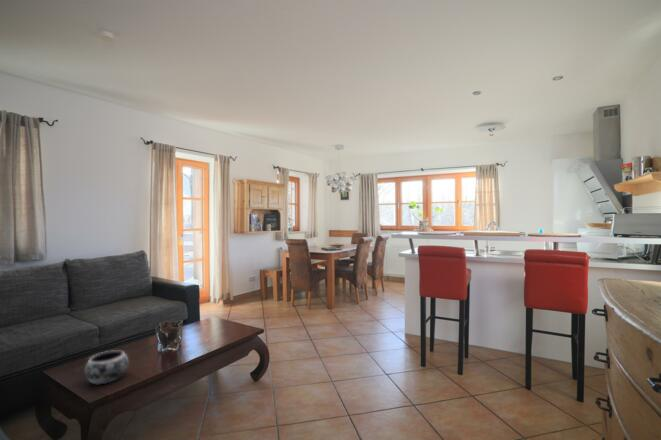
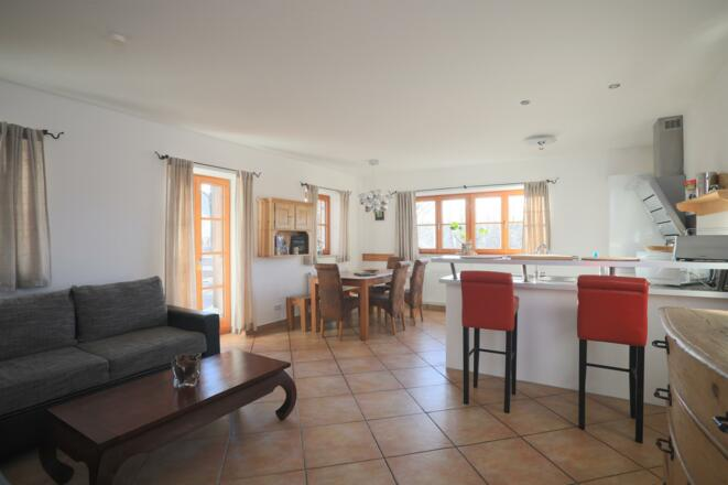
- decorative bowl [84,349,130,386]
